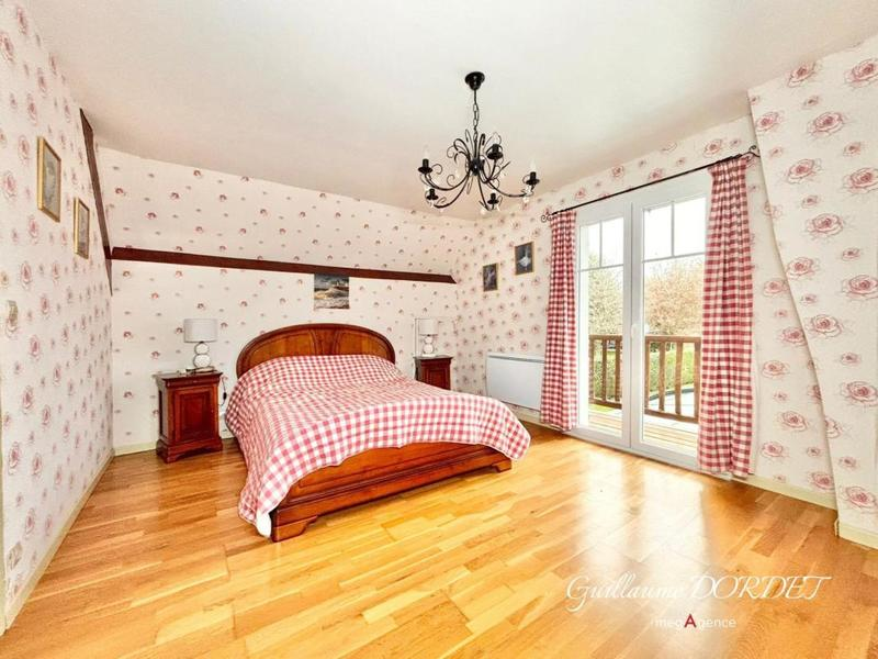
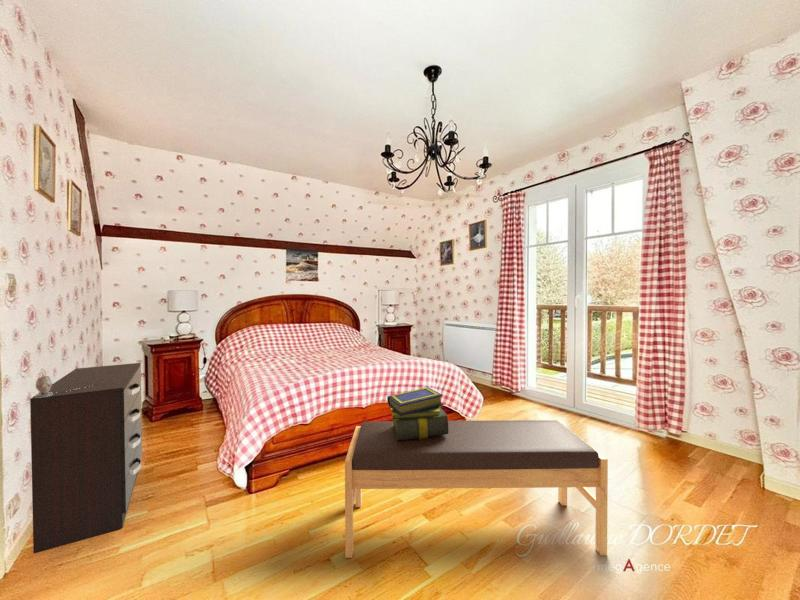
+ dresser [29,362,143,554]
+ stack of books [386,386,449,441]
+ decorative vase [34,375,93,398]
+ bench [344,419,609,559]
